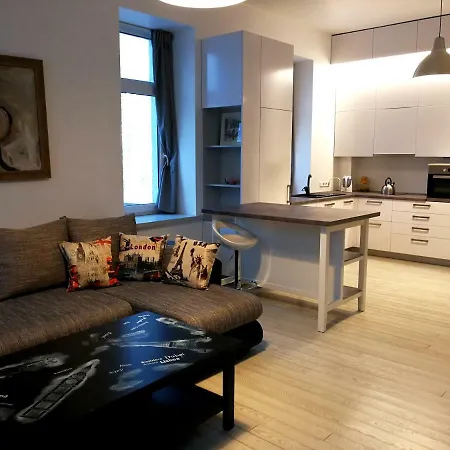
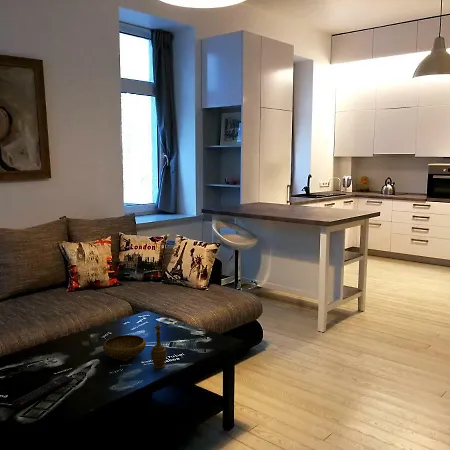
+ remote control [11,374,74,409]
+ decorative bowl [102,324,168,370]
